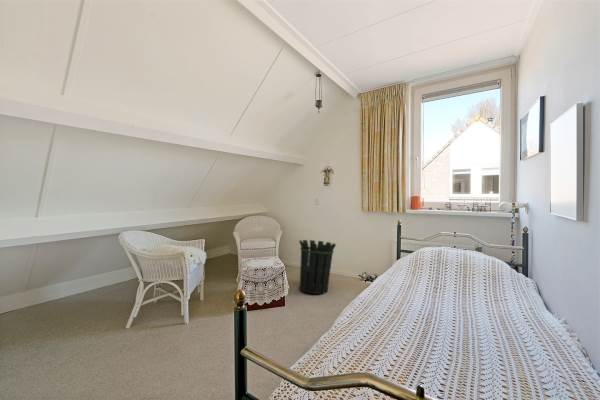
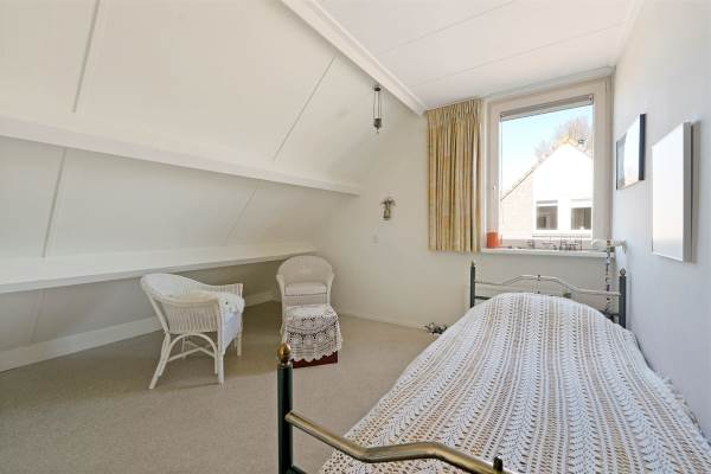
- waste bin [298,239,337,295]
